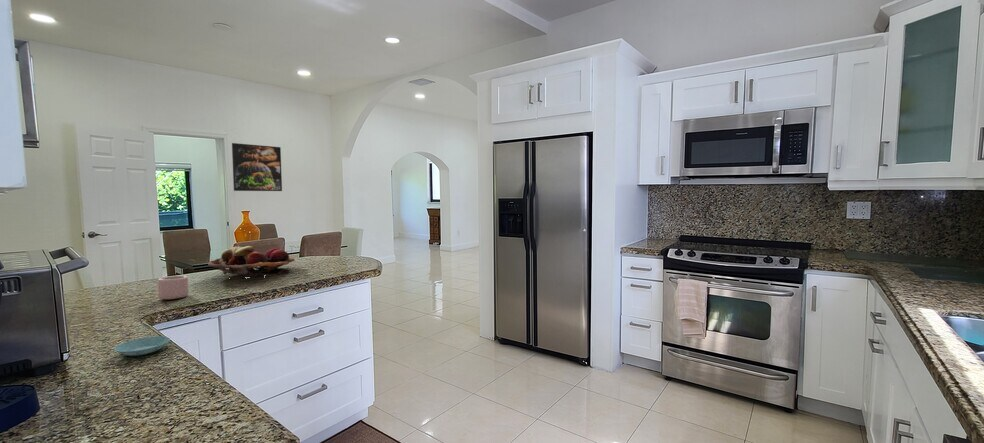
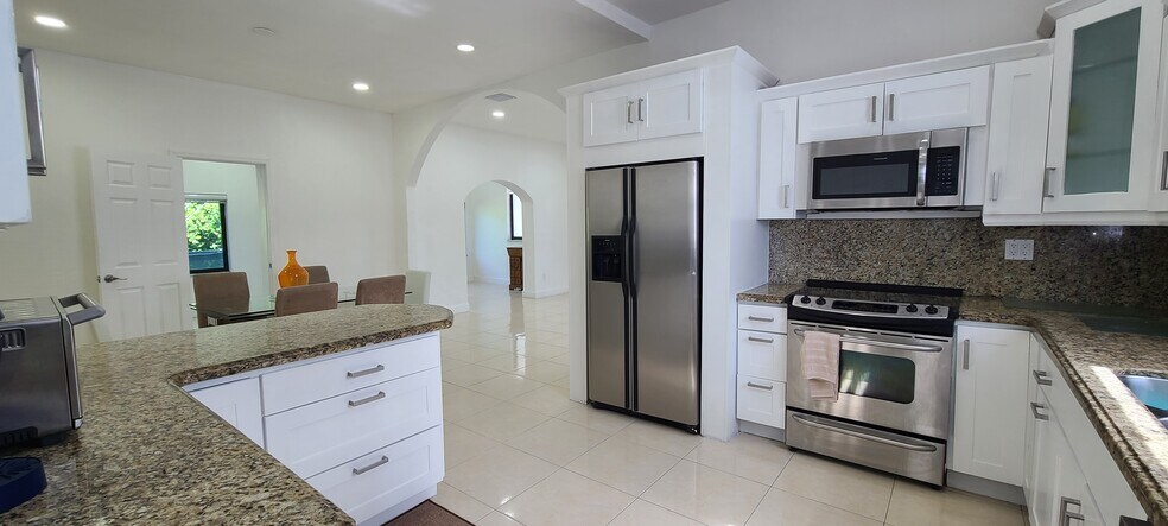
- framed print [231,142,283,192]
- saucer [113,336,171,357]
- fruit basket [207,245,296,278]
- mug [157,275,189,300]
